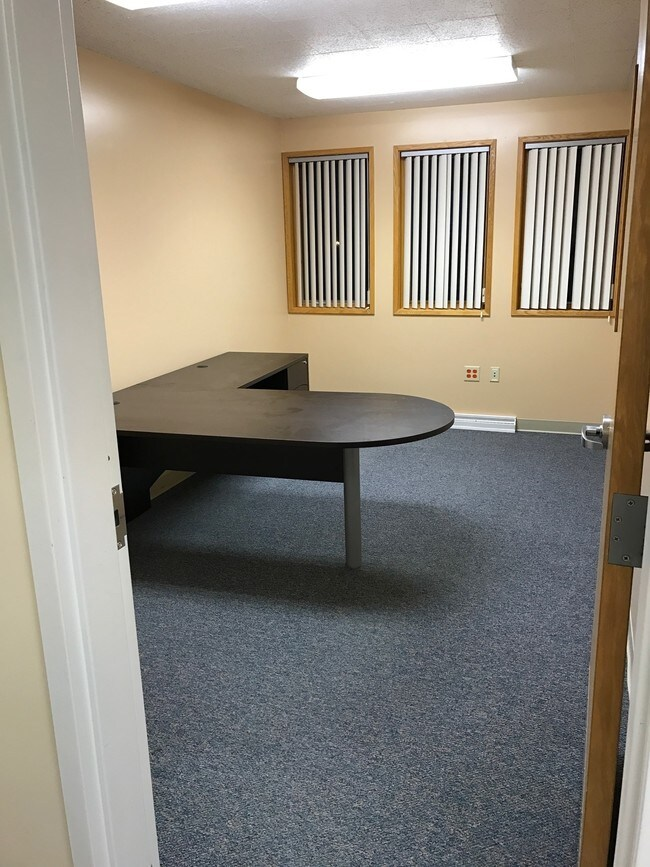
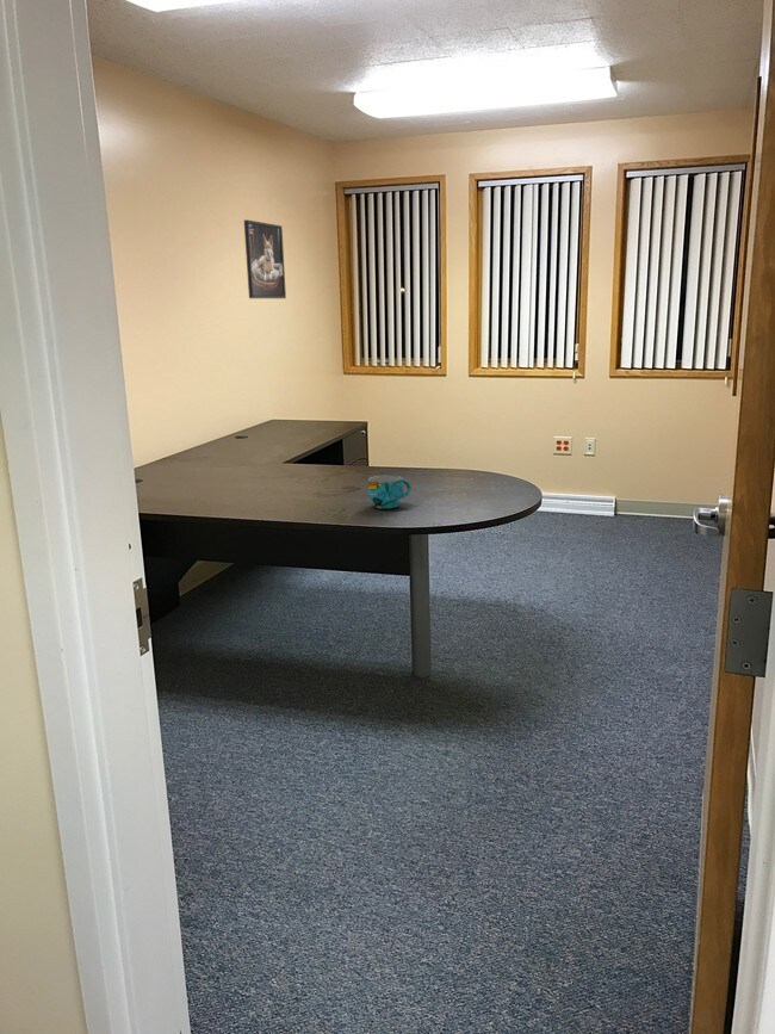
+ cup [366,475,413,509]
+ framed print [243,218,287,299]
